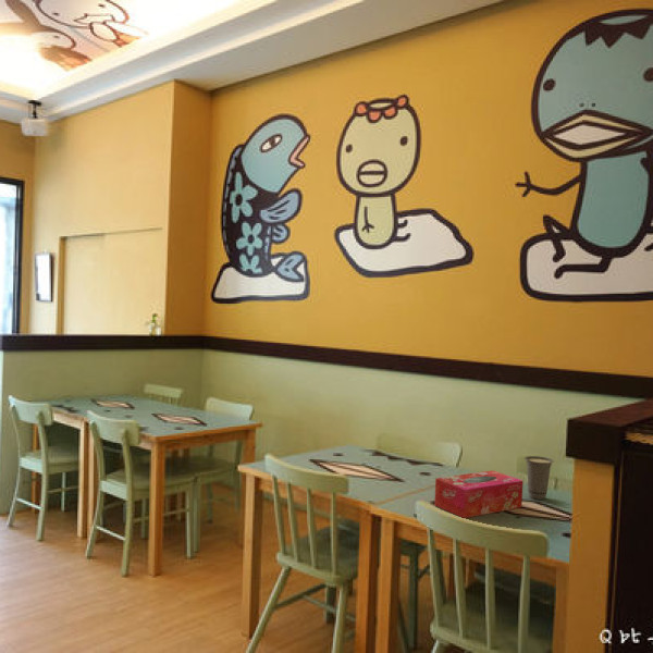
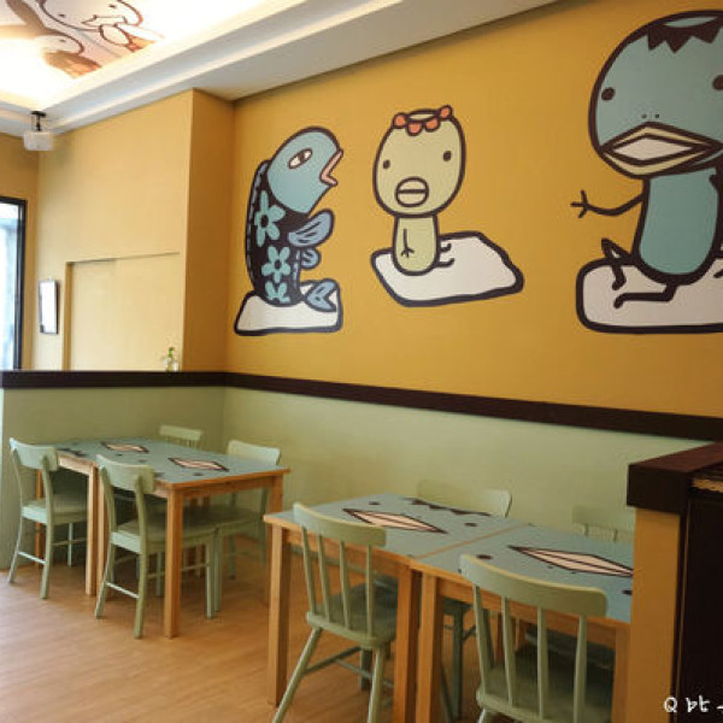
- cup [523,455,555,501]
- tissue box [433,469,525,519]
